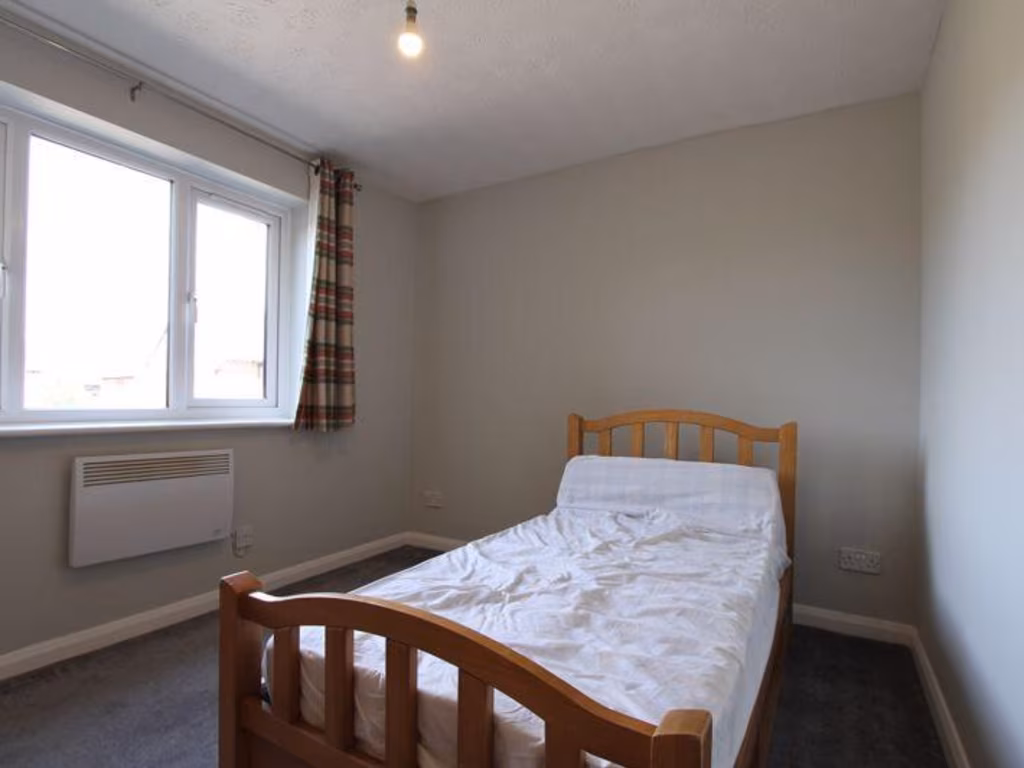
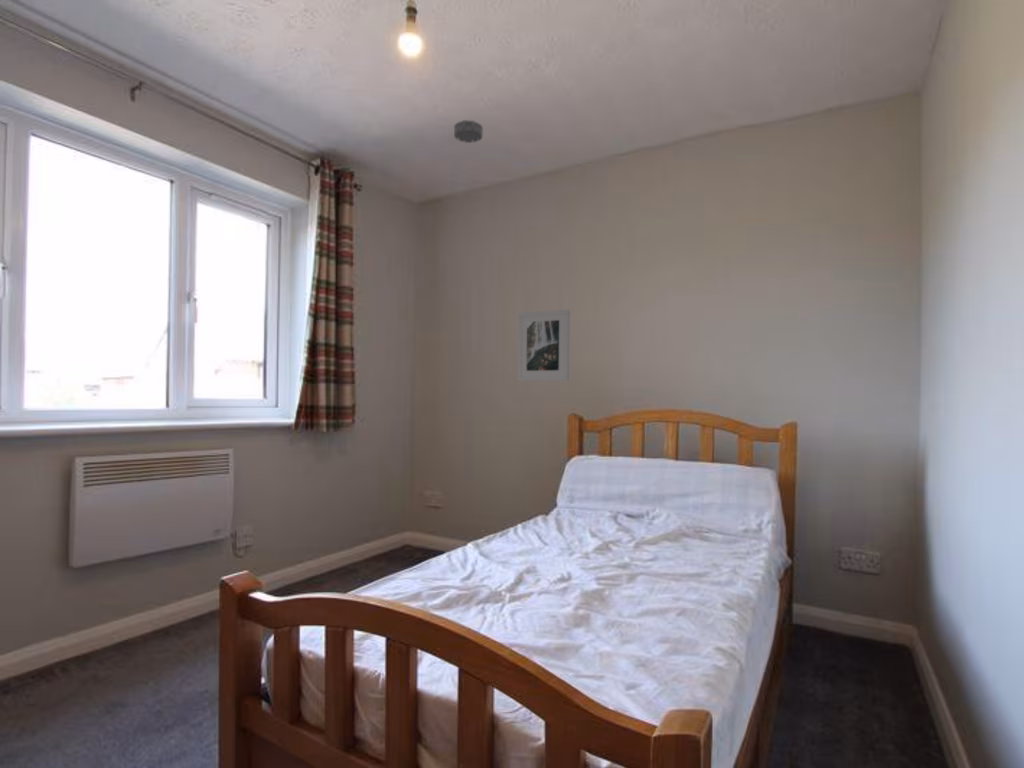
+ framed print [517,308,571,382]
+ smoke detector [453,119,484,144]
